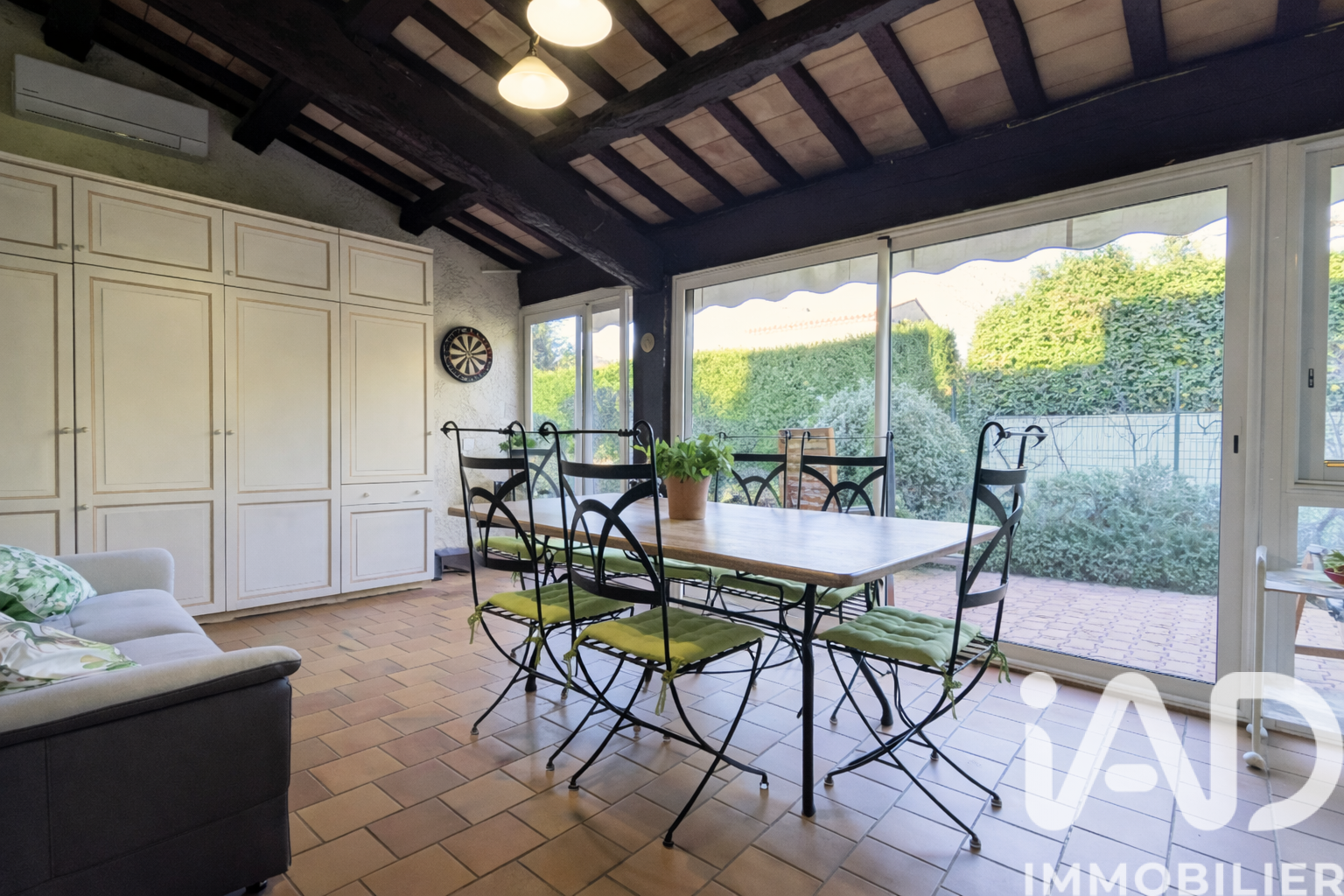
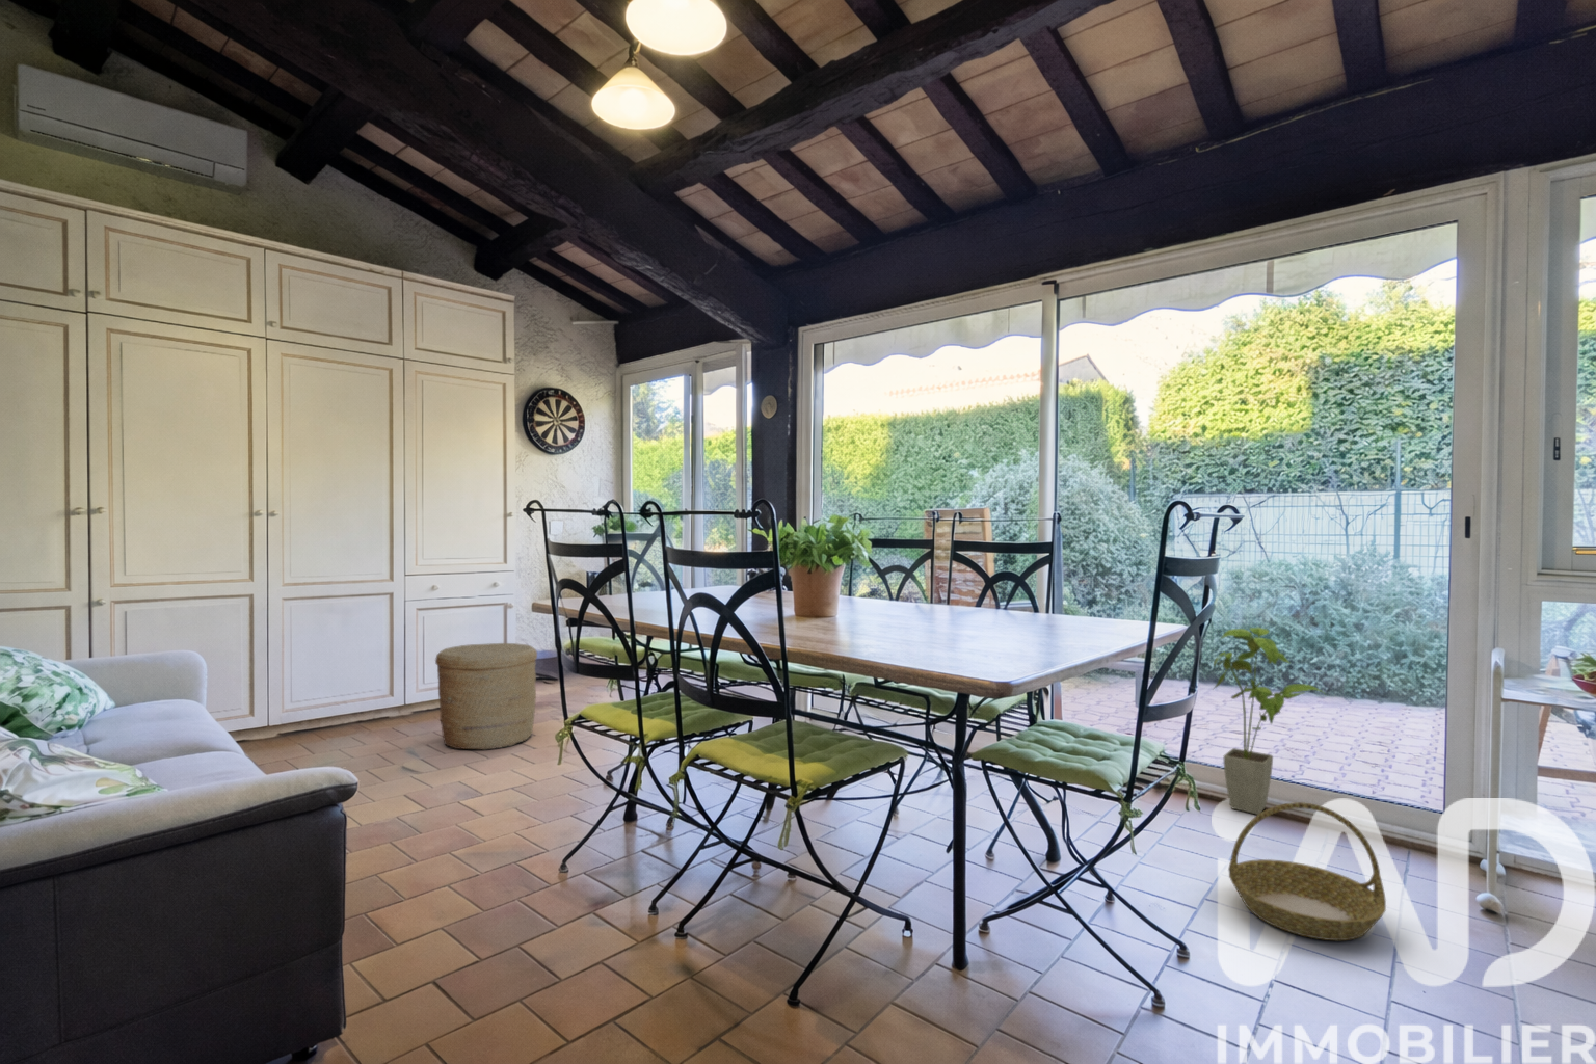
+ house plant [1210,627,1328,816]
+ basket [1227,802,1387,942]
+ woven basket [435,642,538,752]
